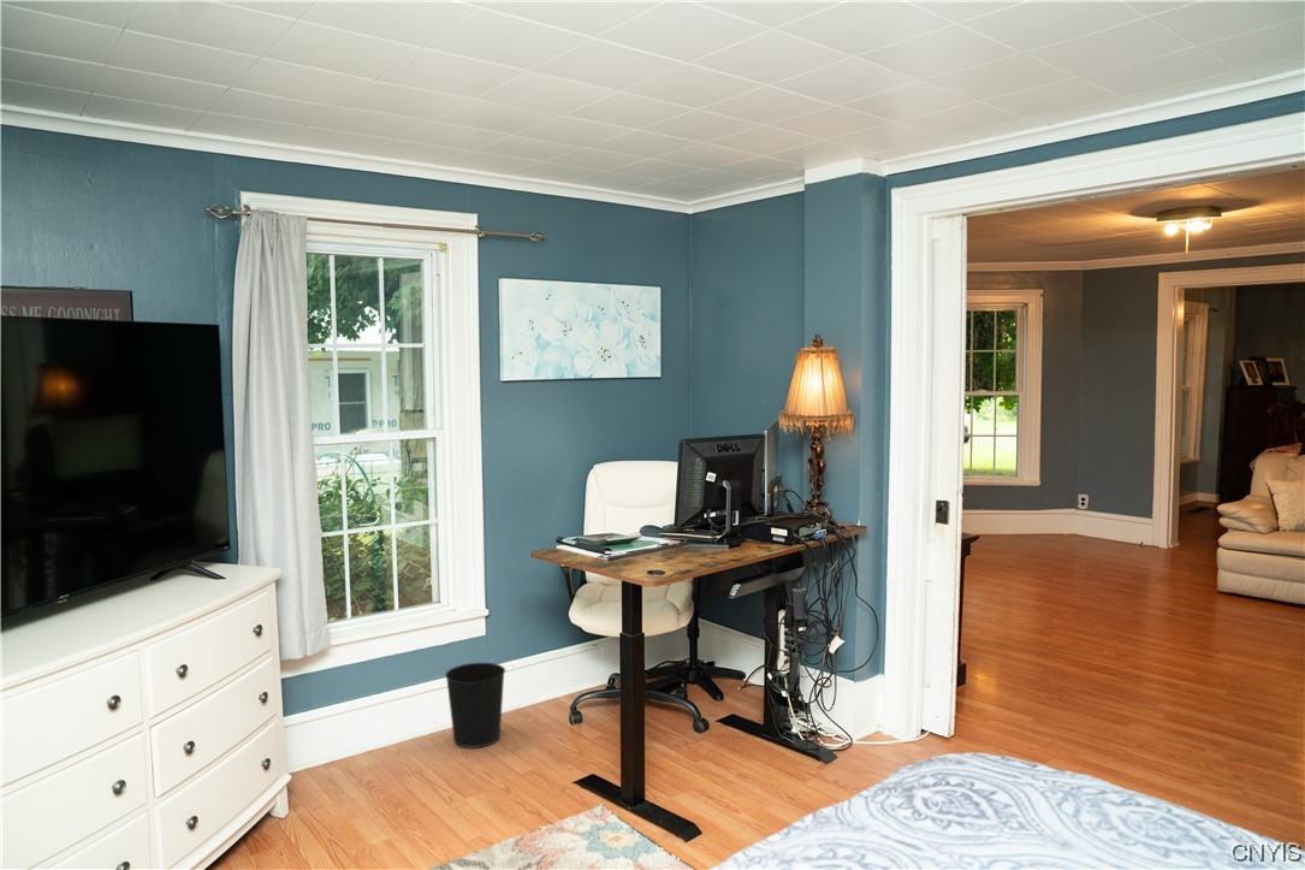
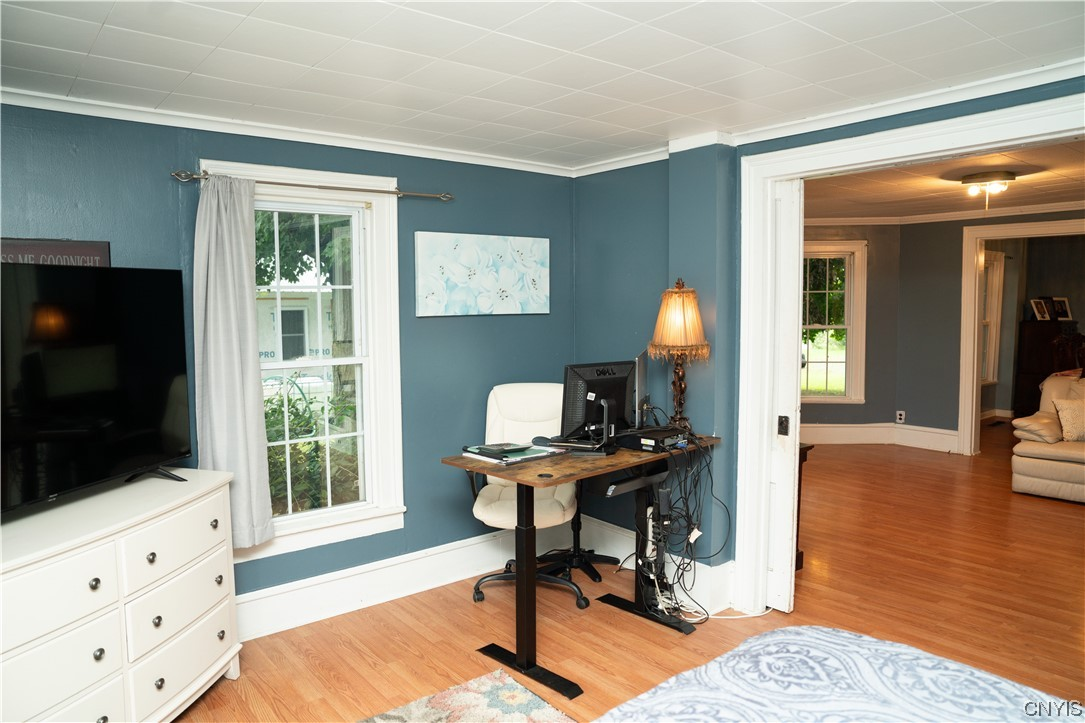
- wastebasket [444,662,506,750]
